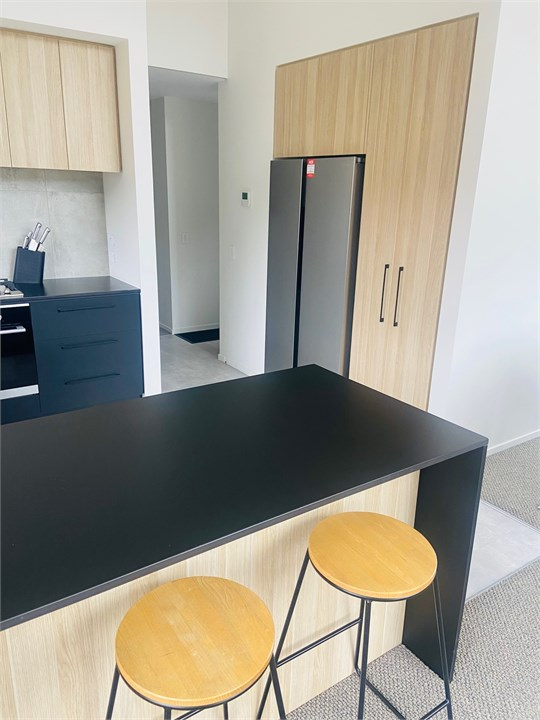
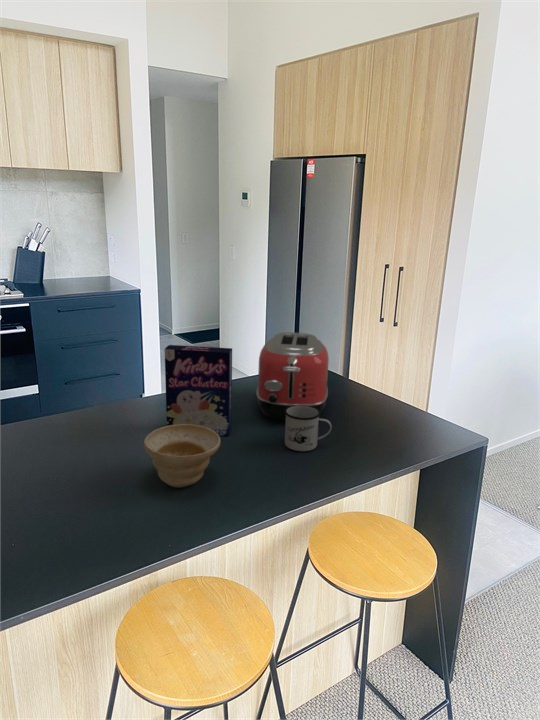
+ mug [284,405,332,452]
+ bowl [143,424,222,488]
+ toaster [255,332,330,421]
+ cereal box [164,344,233,437]
